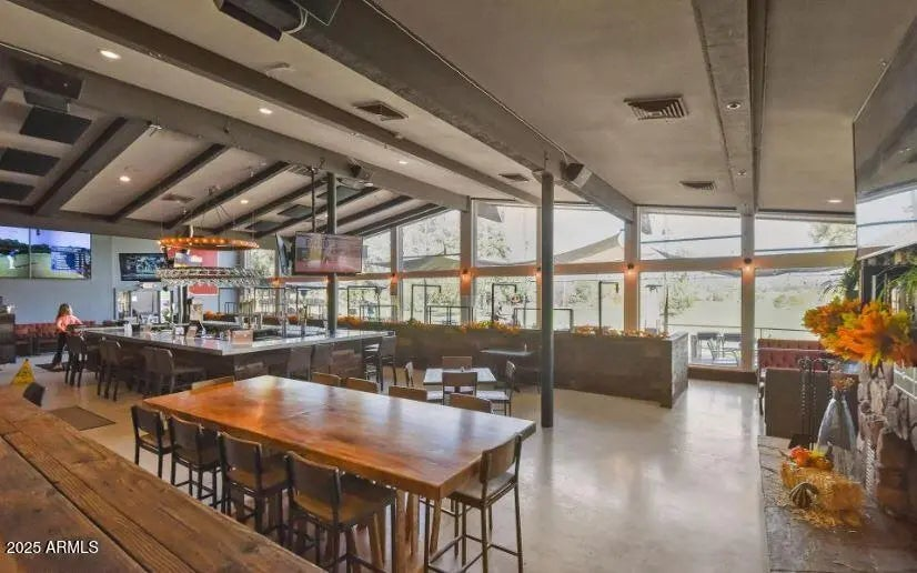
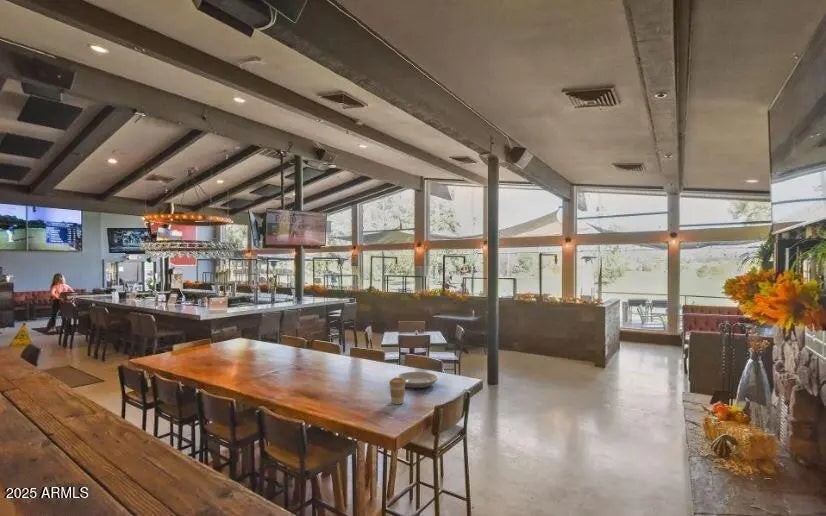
+ plate [394,371,439,389]
+ coffee cup [388,377,406,405]
